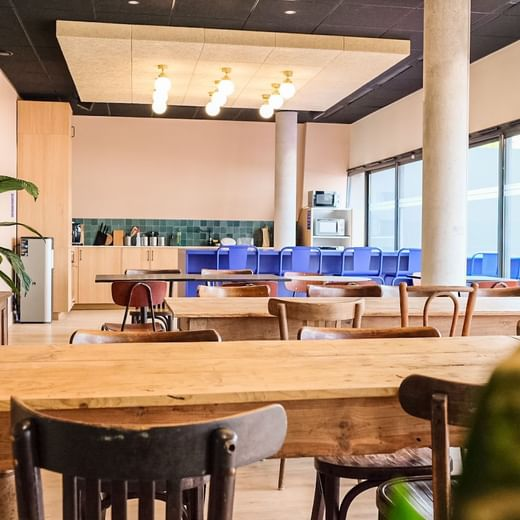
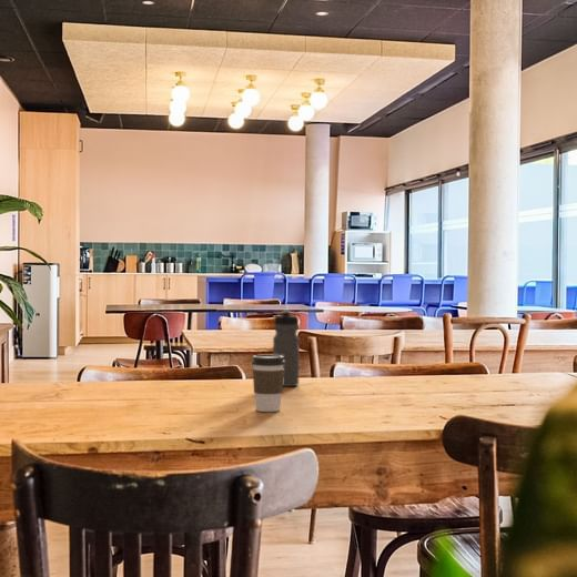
+ water bottle [272,310,301,387]
+ coffee cup [251,353,285,413]
